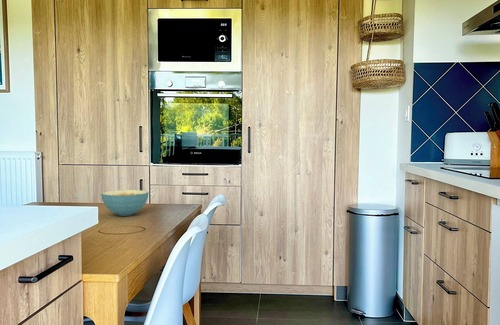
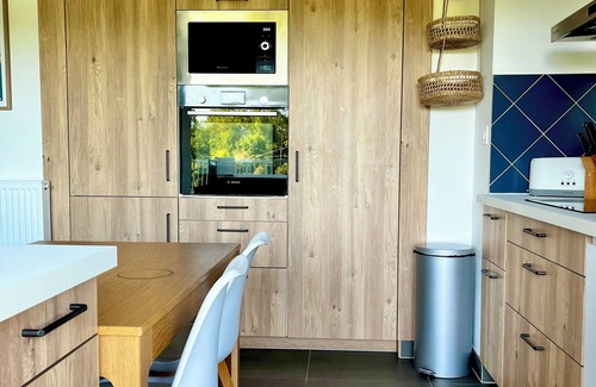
- cereal bowl [100,189,150,217]
